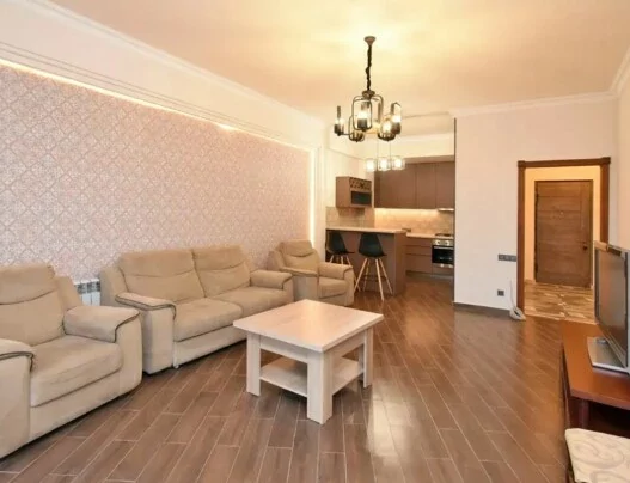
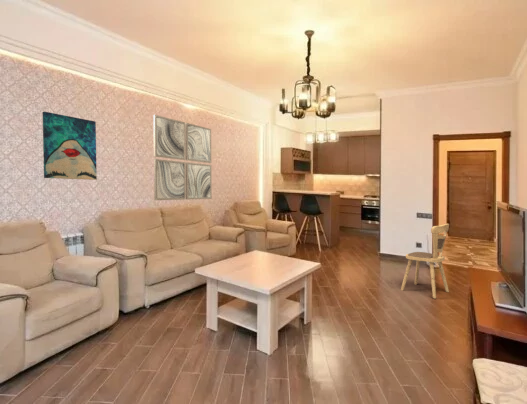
+ wall art [42,110,98,181]
+ chair [400,223,450,299]
+ wall art [152,114,213,201]
